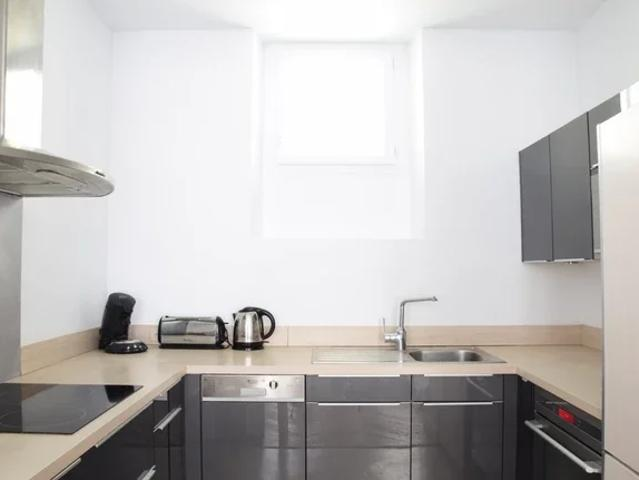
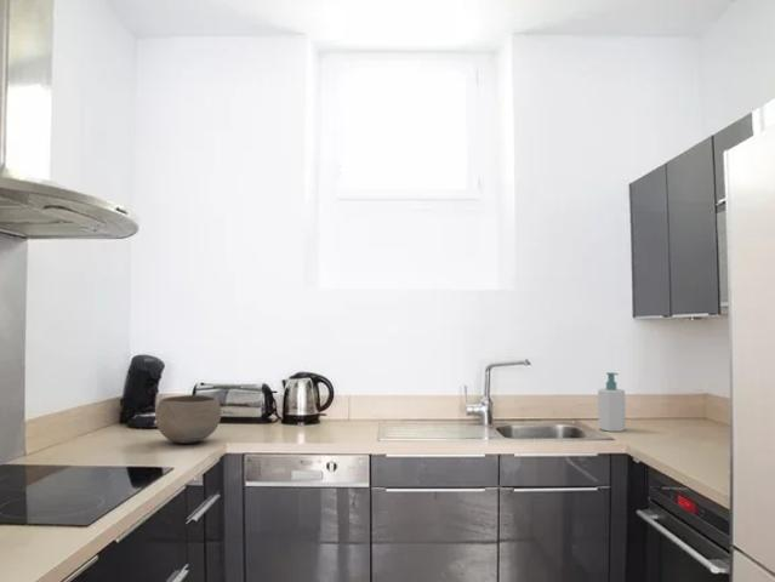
+ bowl [154,394,222,445]
+ soap bottle [597,371,627,433]
